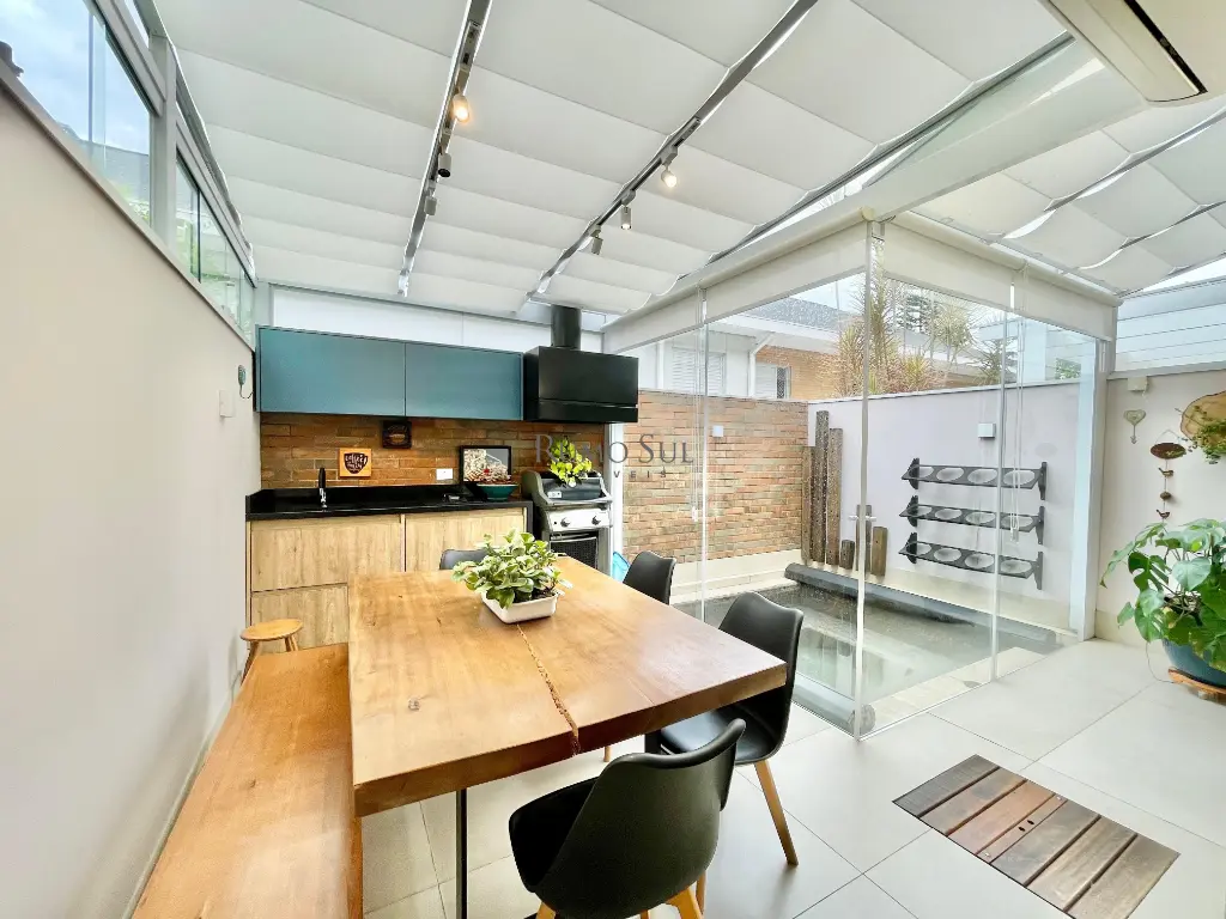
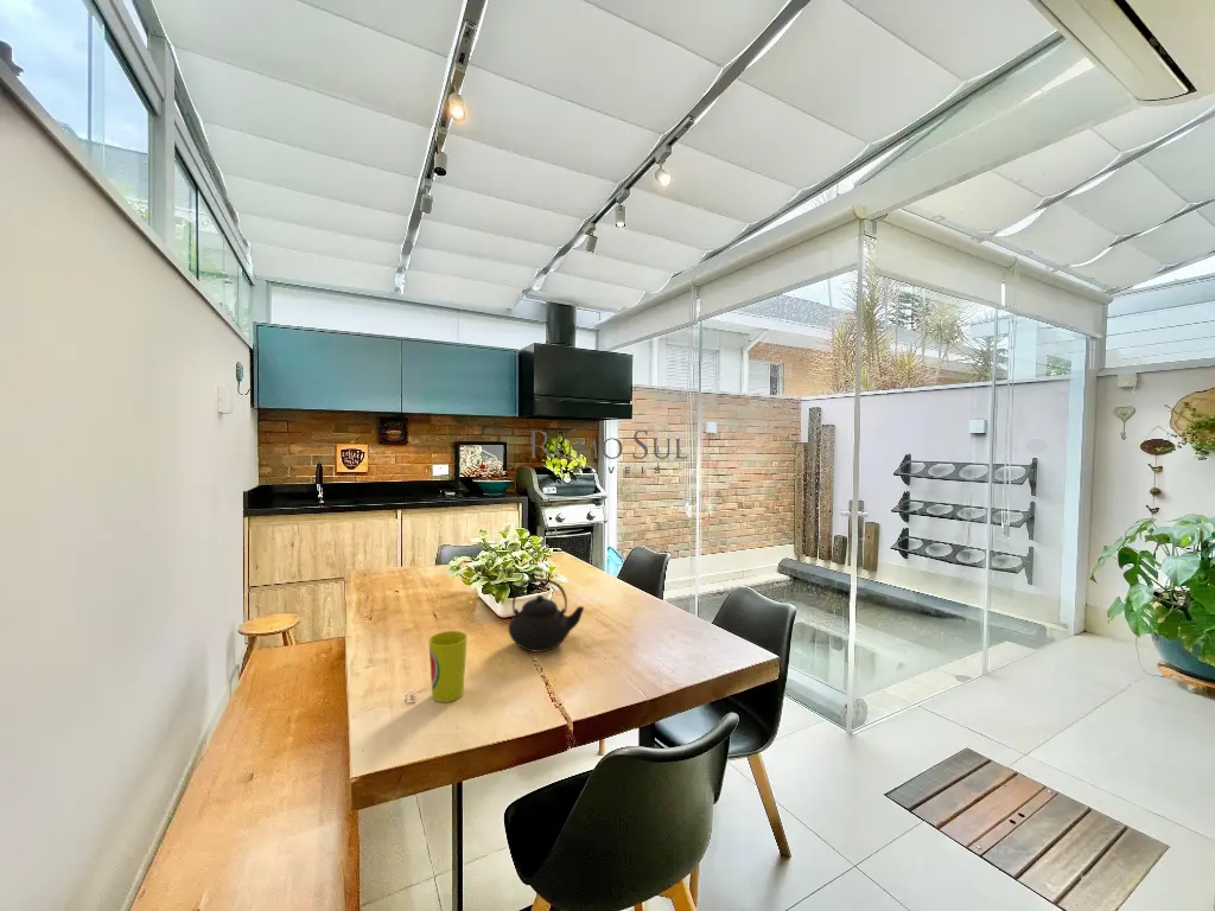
+ teapot [508,578,585,654]
+ cup [427,630,469,703]
